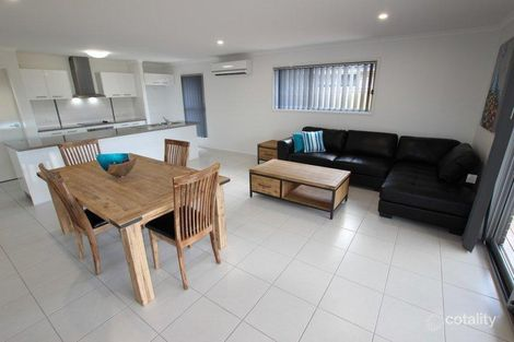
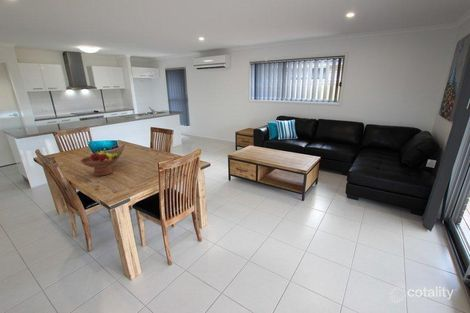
+ fruit bowl [79,148,121,177]
